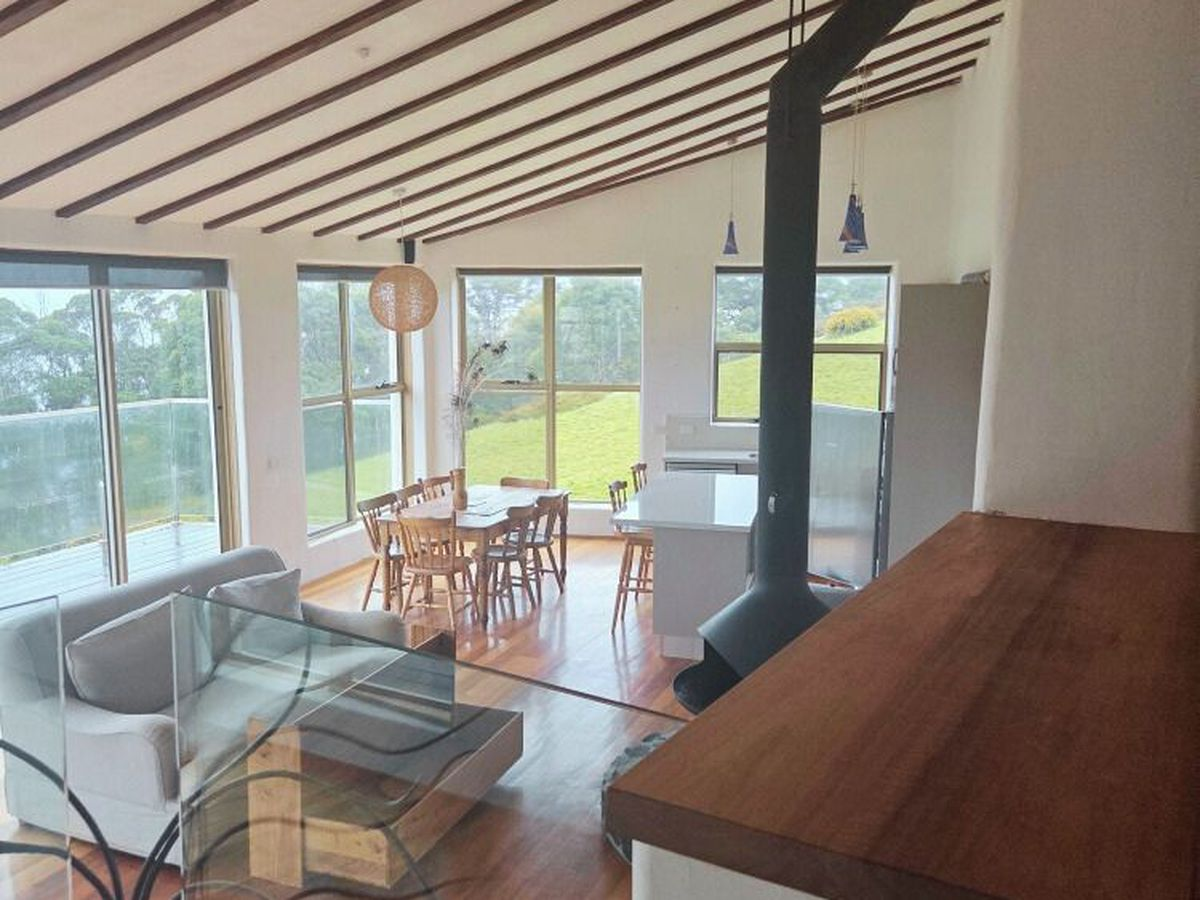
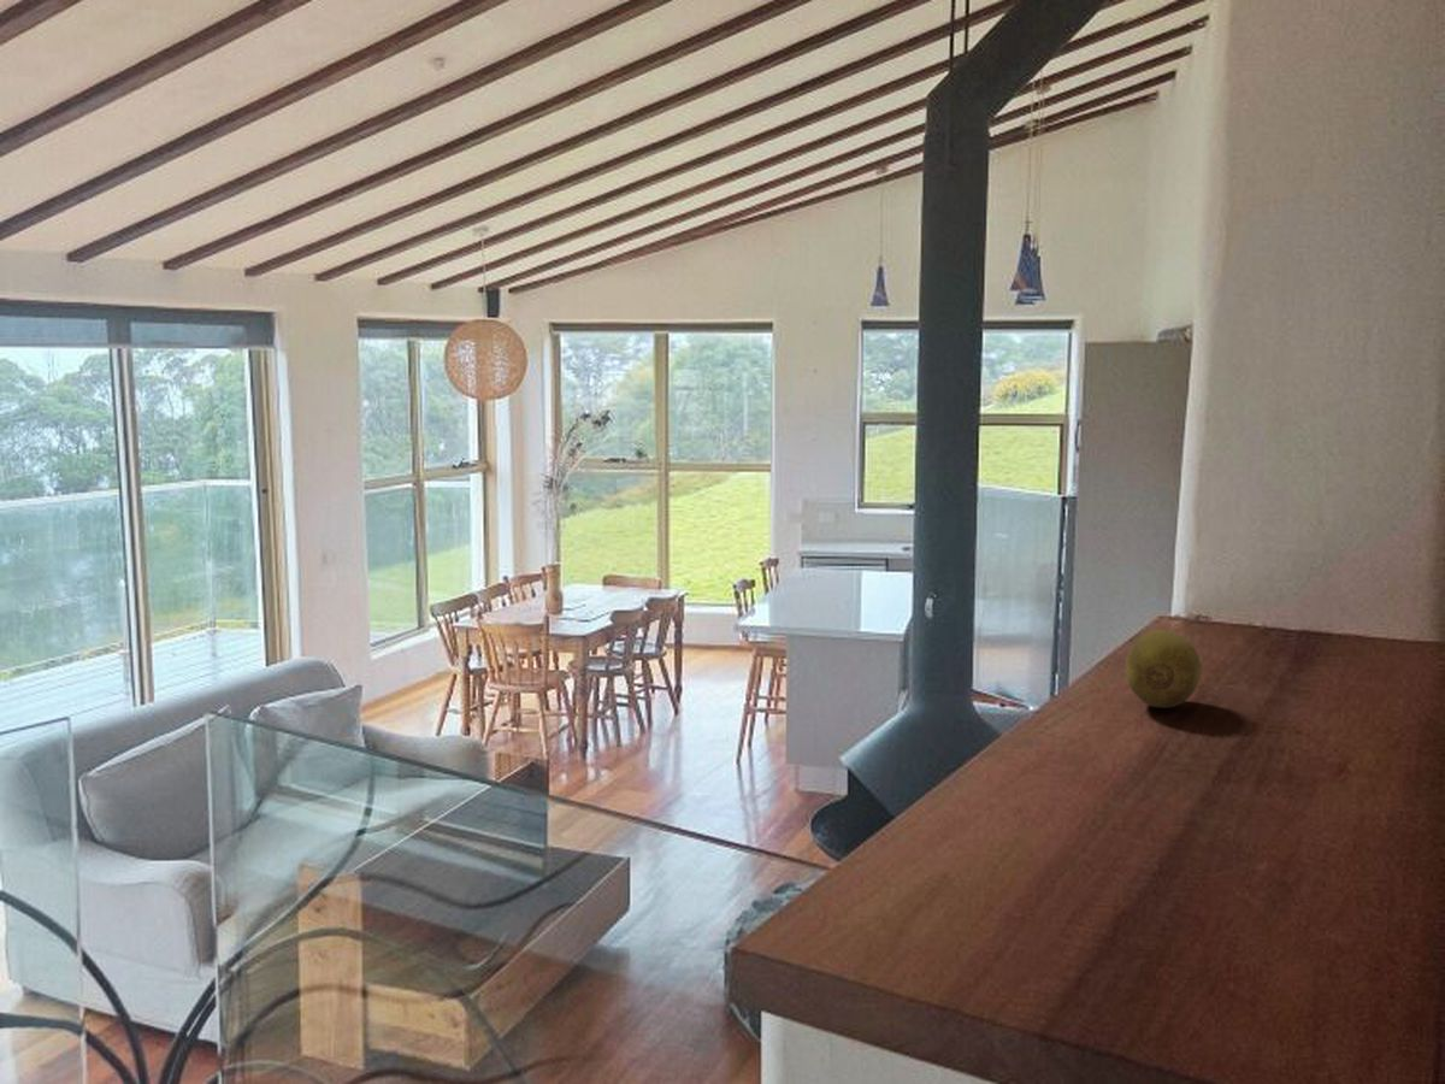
+ fruit [1125,629,1203,709]
